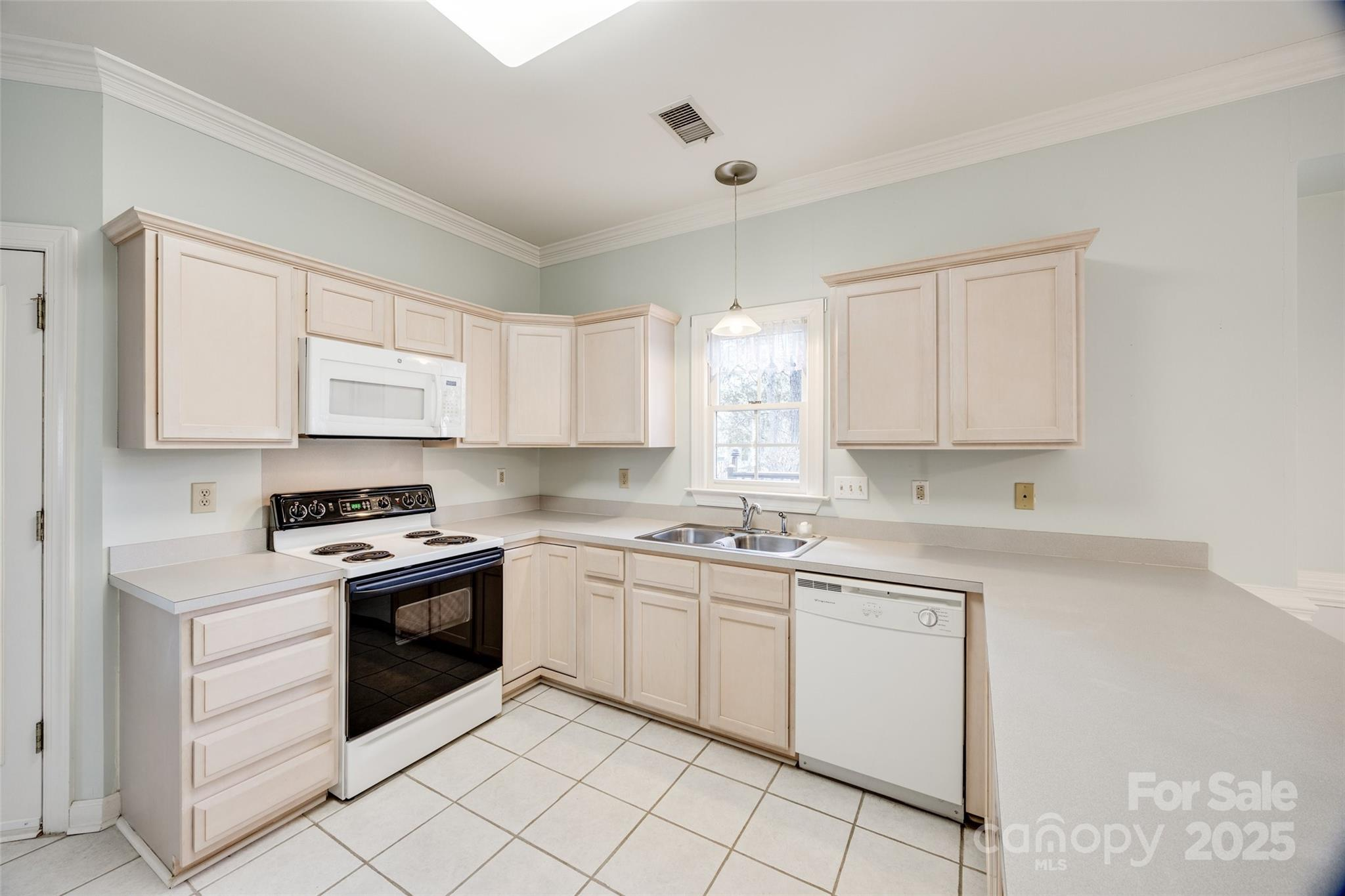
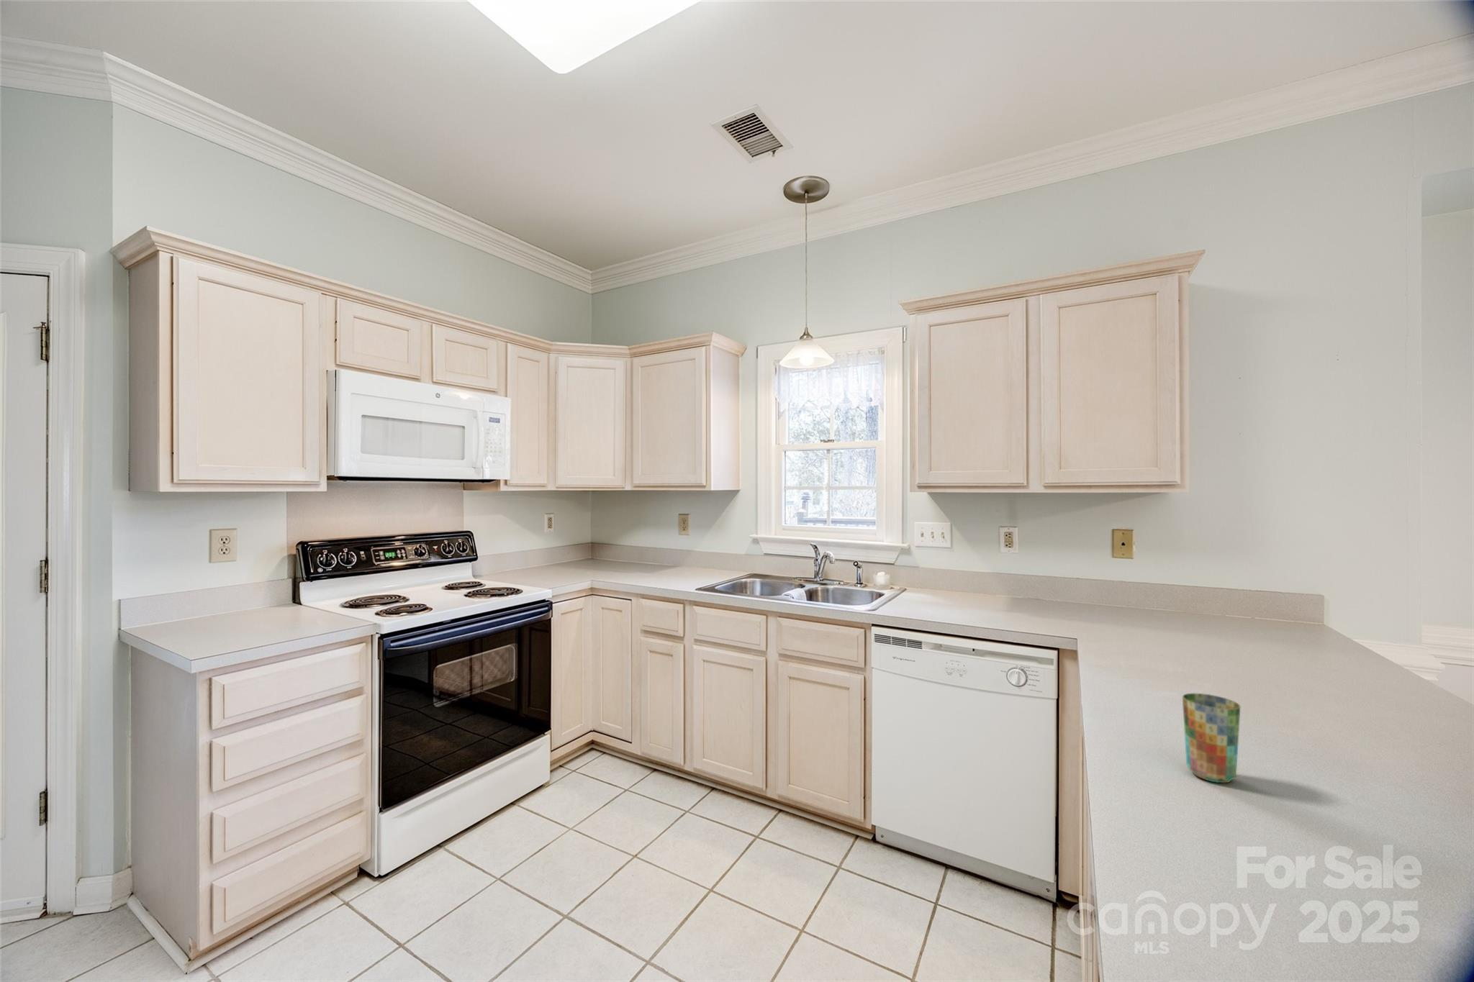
+ cup [1181,693,1241,784]
